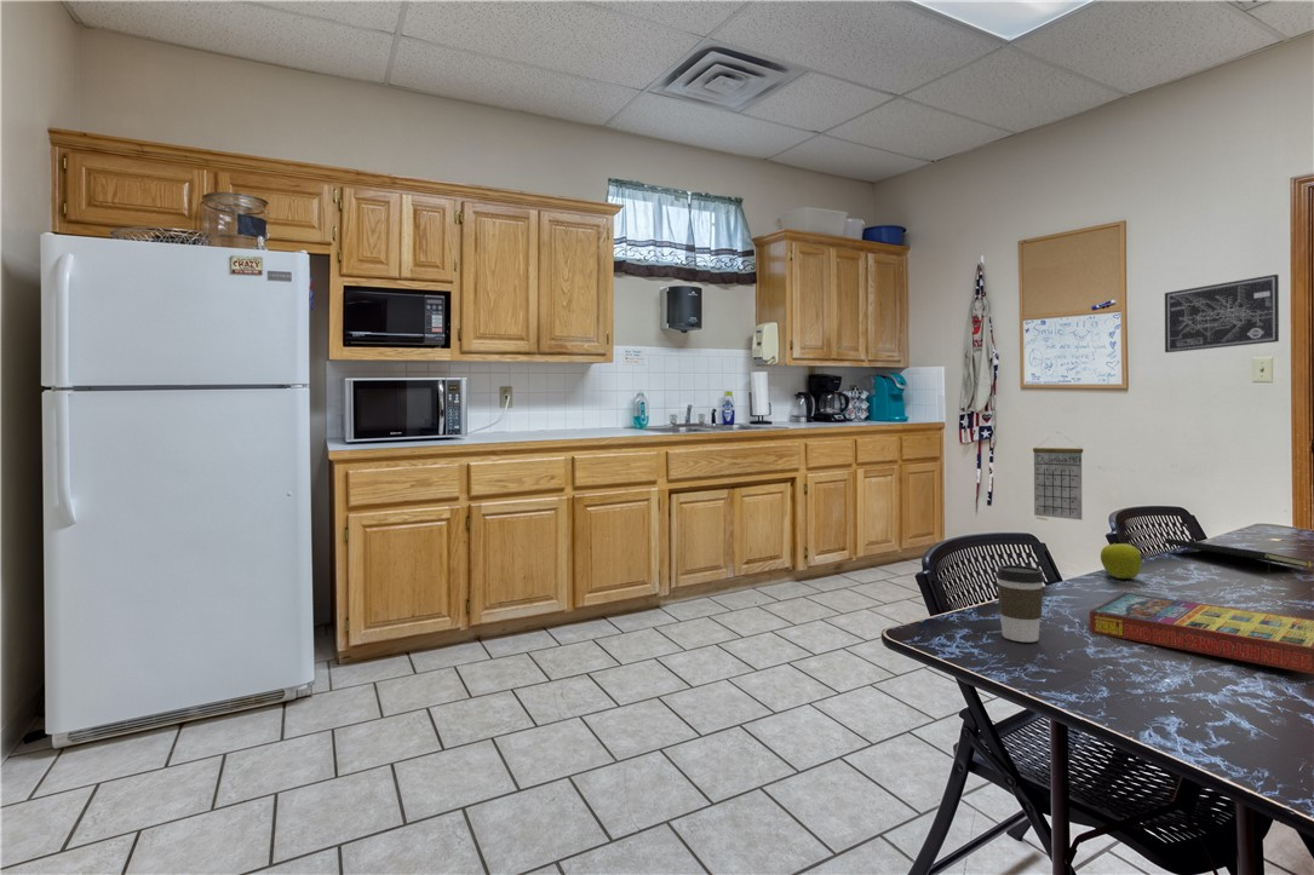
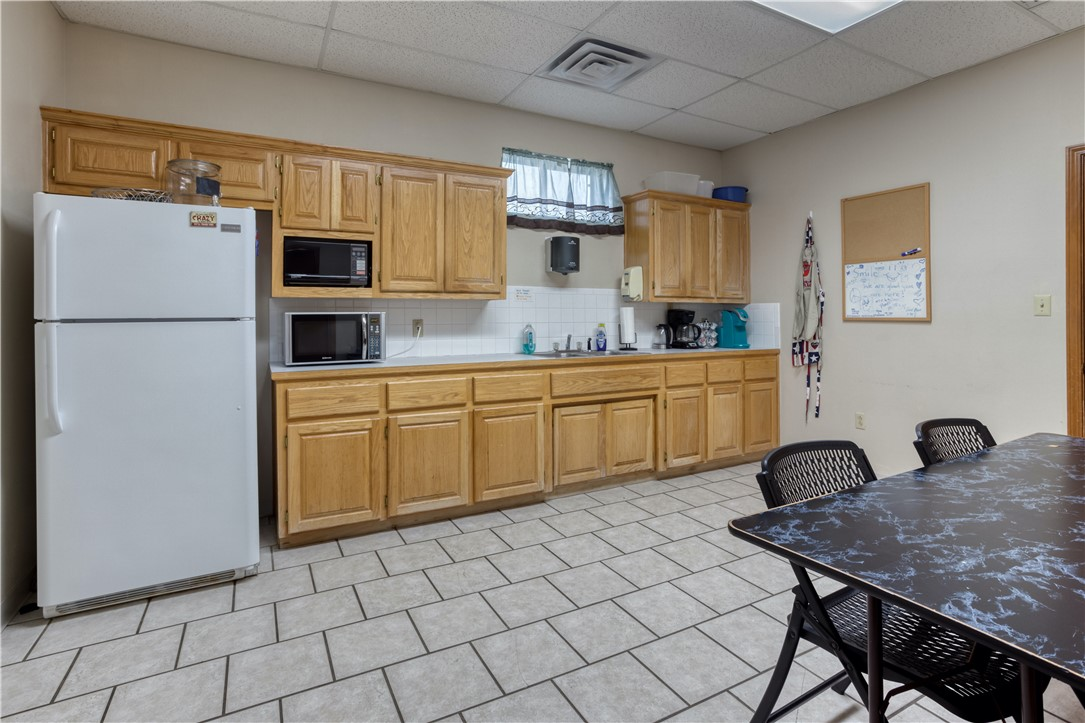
- game compilation box [1089,592,1314,675]
- fruit [1100,541,1143,580]
- notepad [1164,537,1314,574]
- coffee cup [994,564,1046,643]
- calendar [1032,431,1084,522]
- wall art [1164,274,1280,353]
